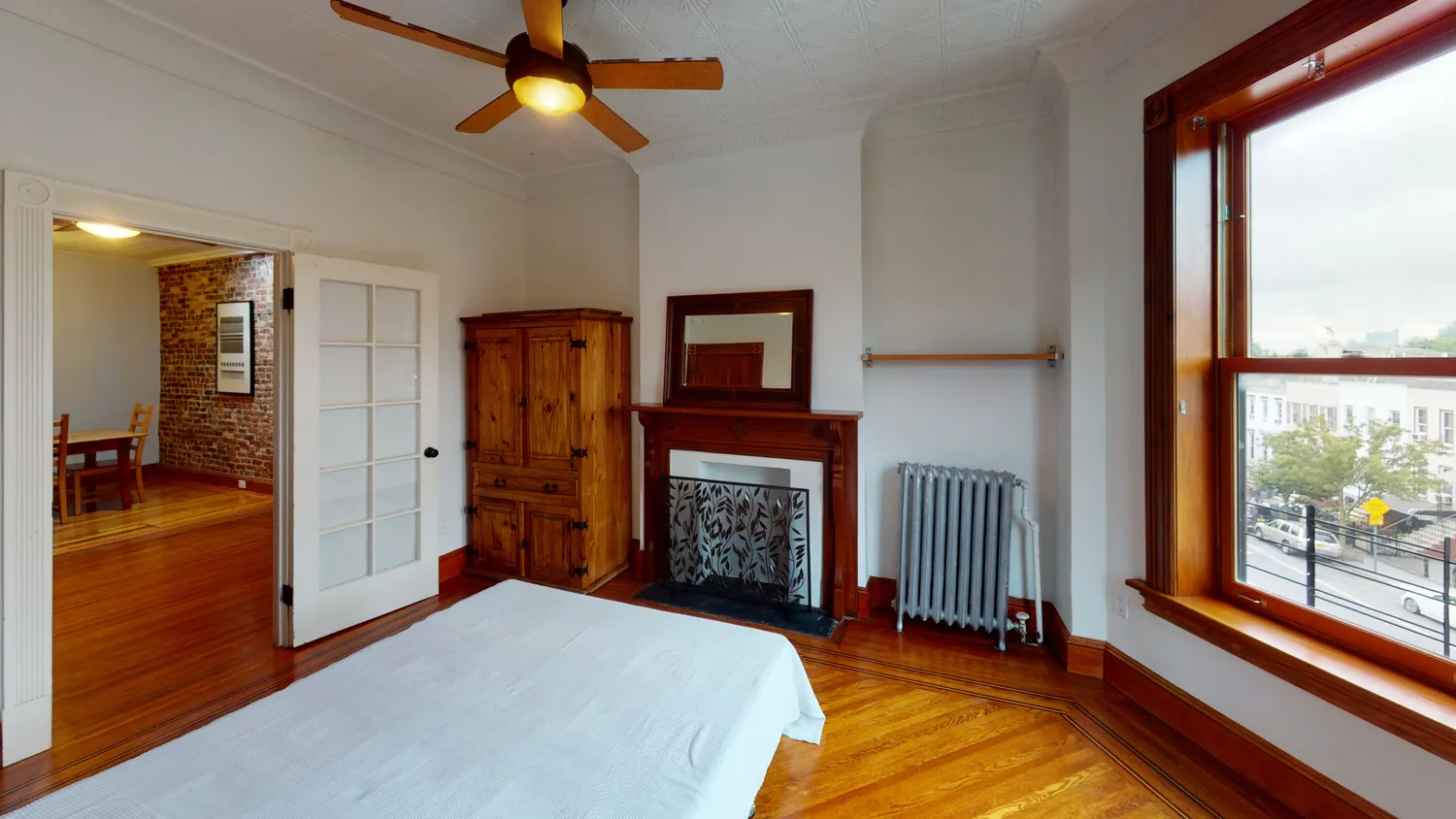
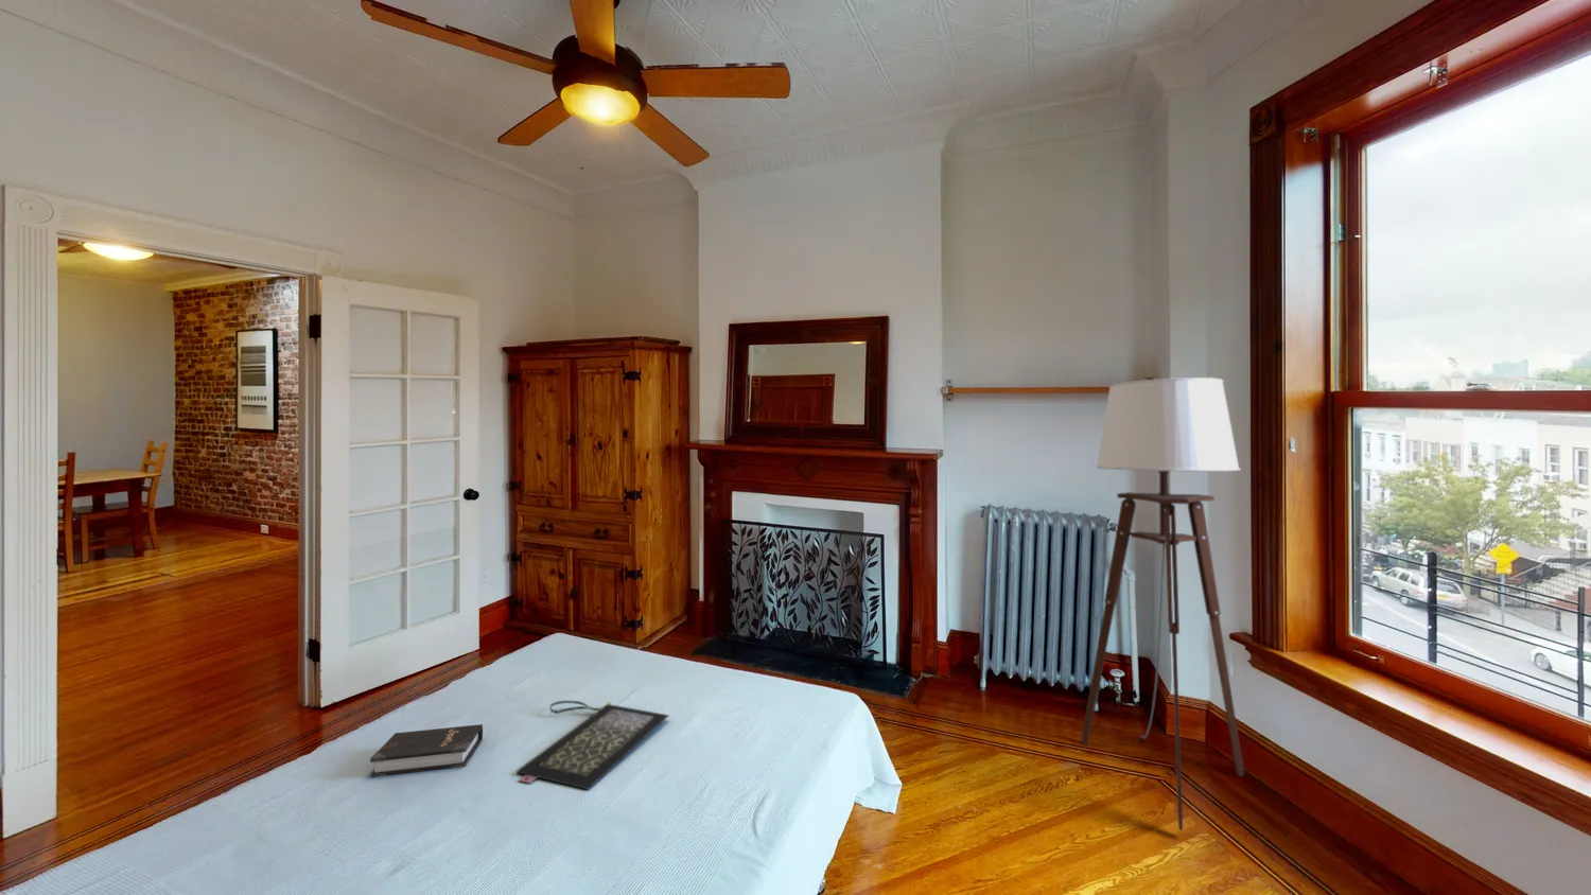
+ floor lamp [1080,376,1246,832]
+ clutch bag [516,699,670,791]
+ hardback book [369,723,484,778]
